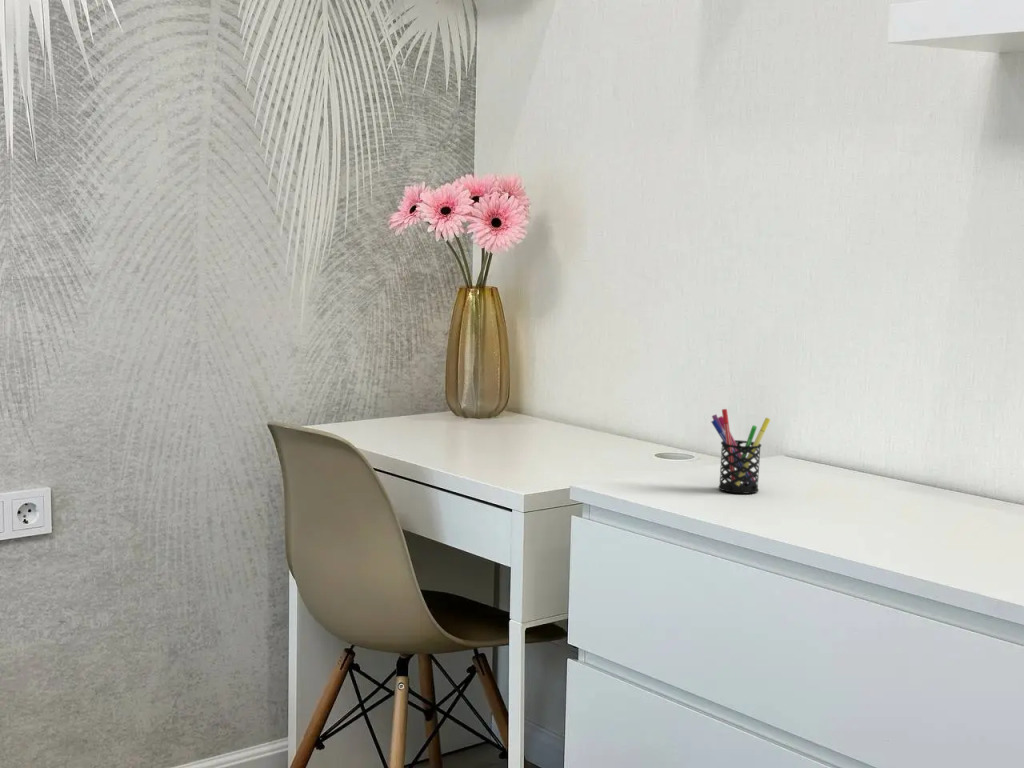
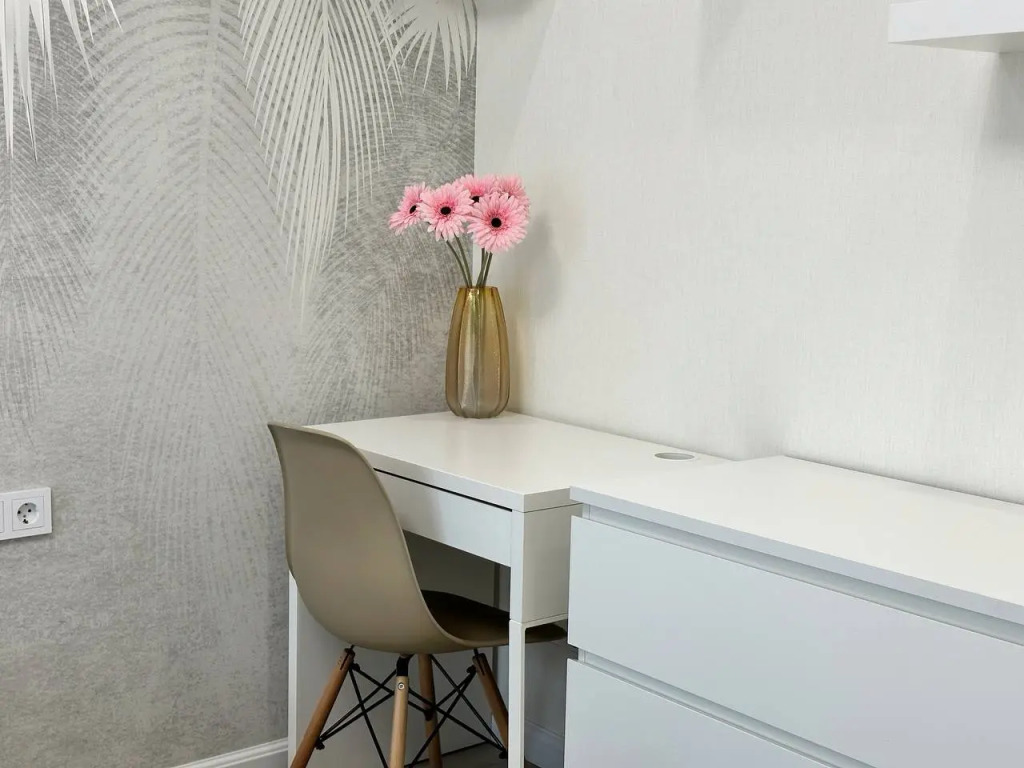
- pen holder [711,408,771,495]
